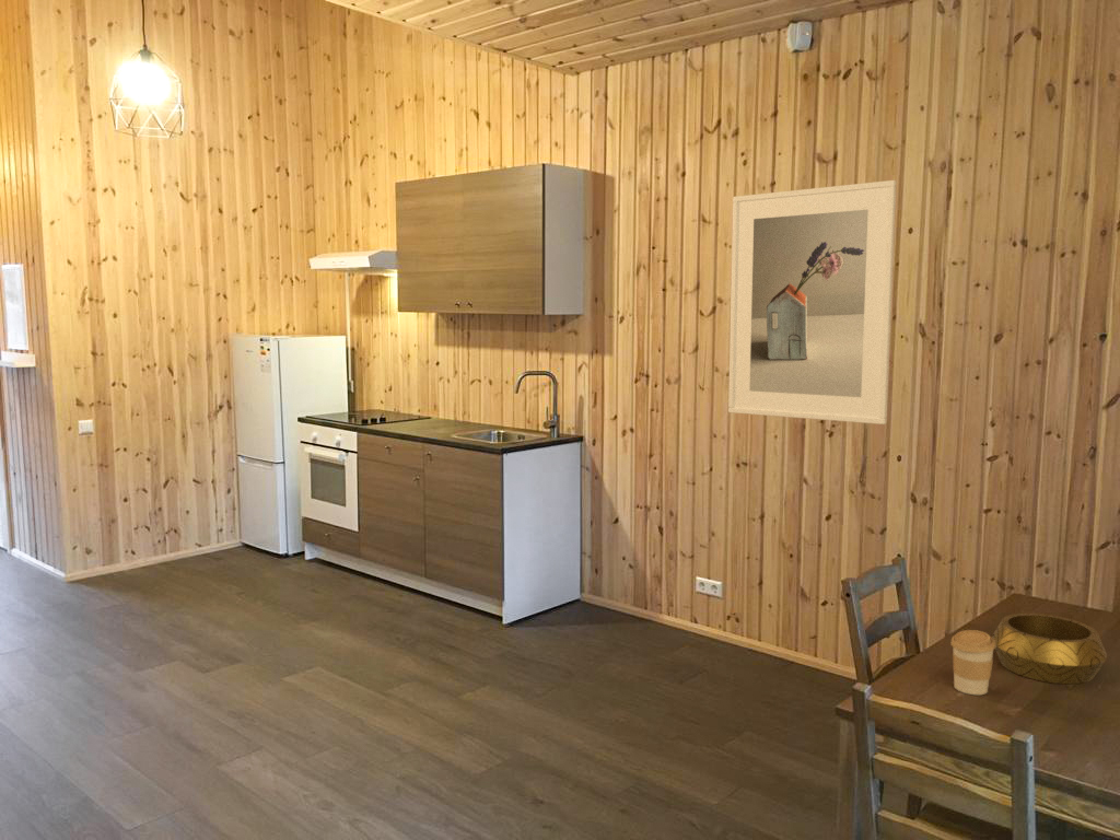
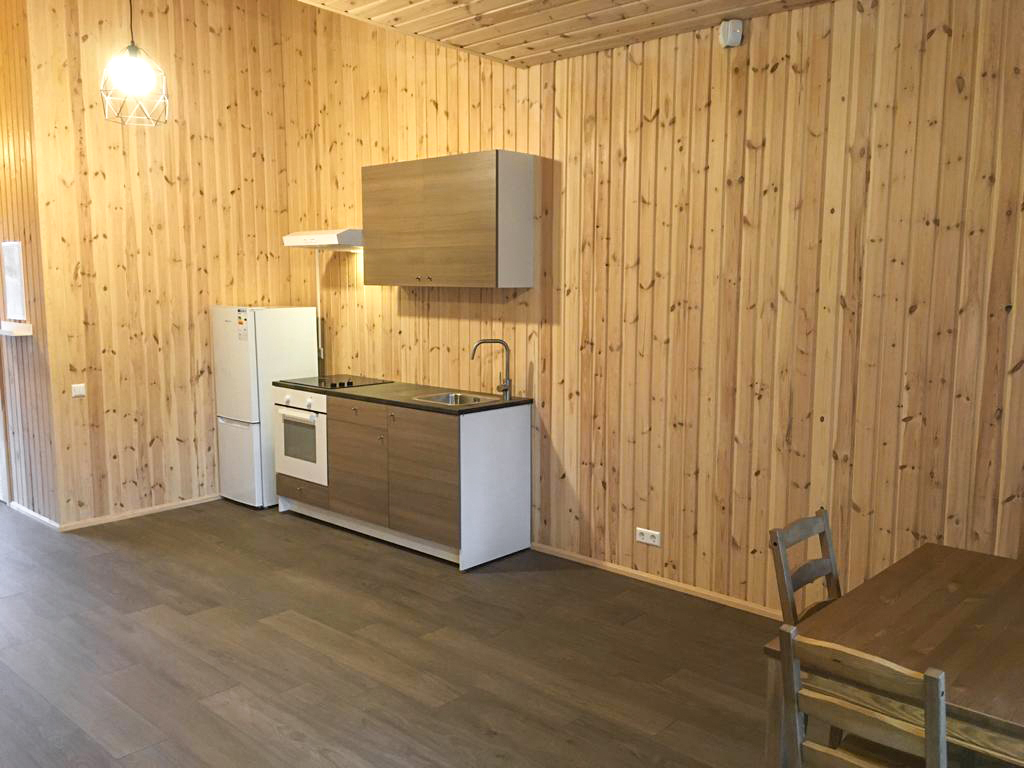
- decorative bowl [991,612,1108,685]
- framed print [727,179,898,425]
- coffee cup [949,629,995,696]
